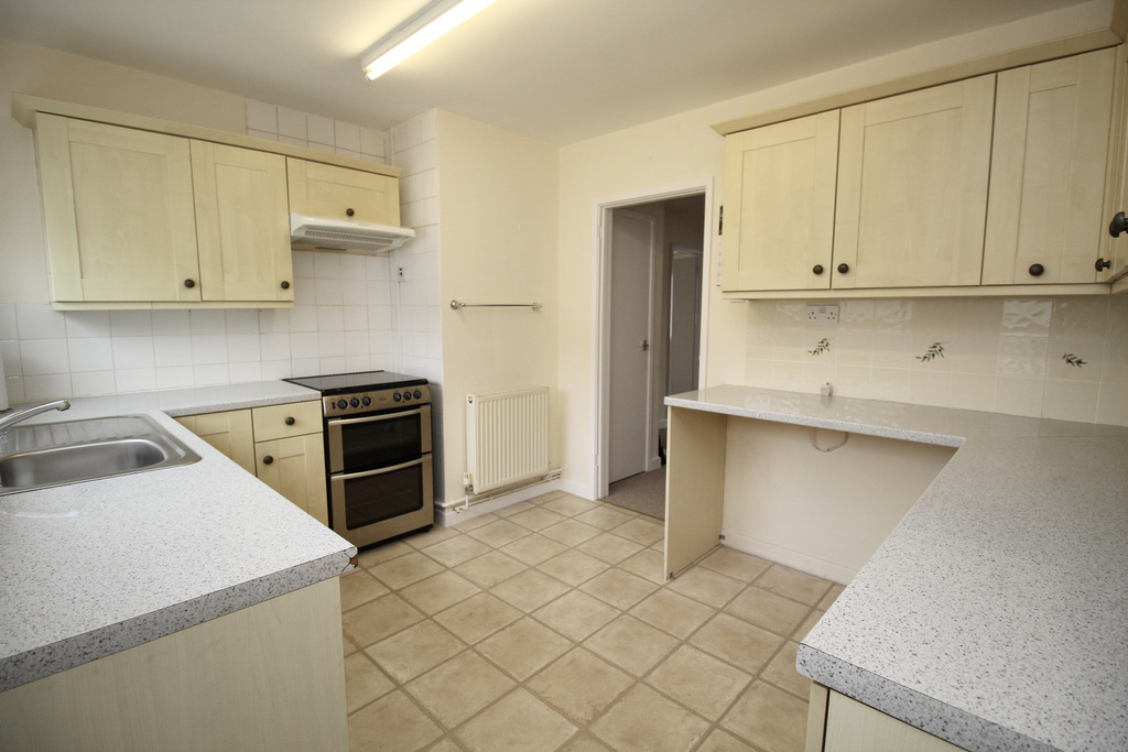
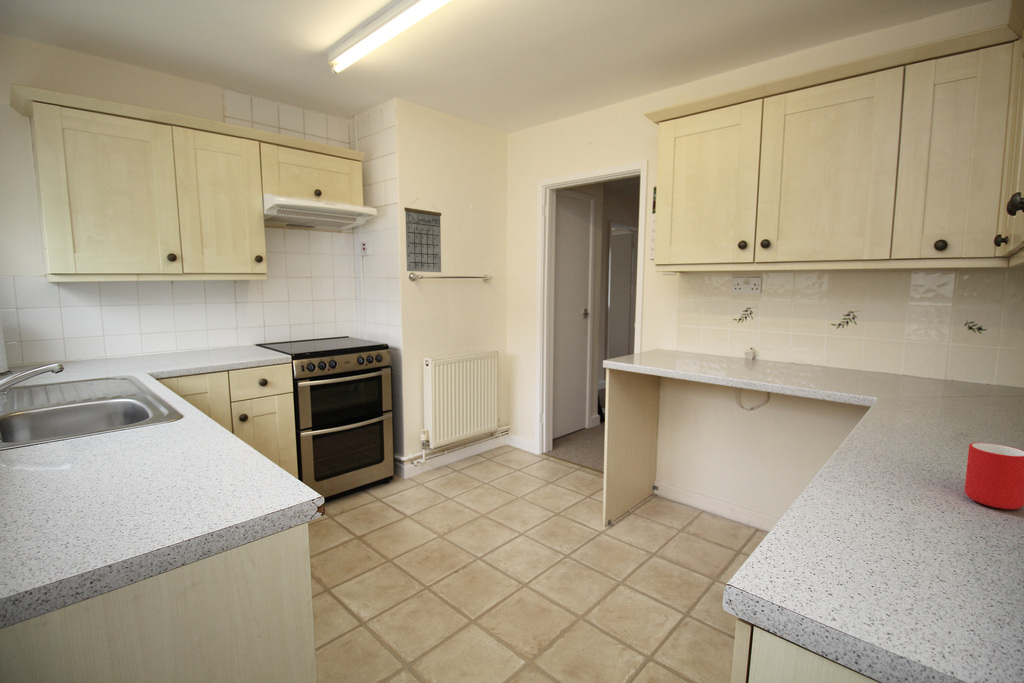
+ calendar [403,198,442,273]
+ cup [964,442,1024,510]
